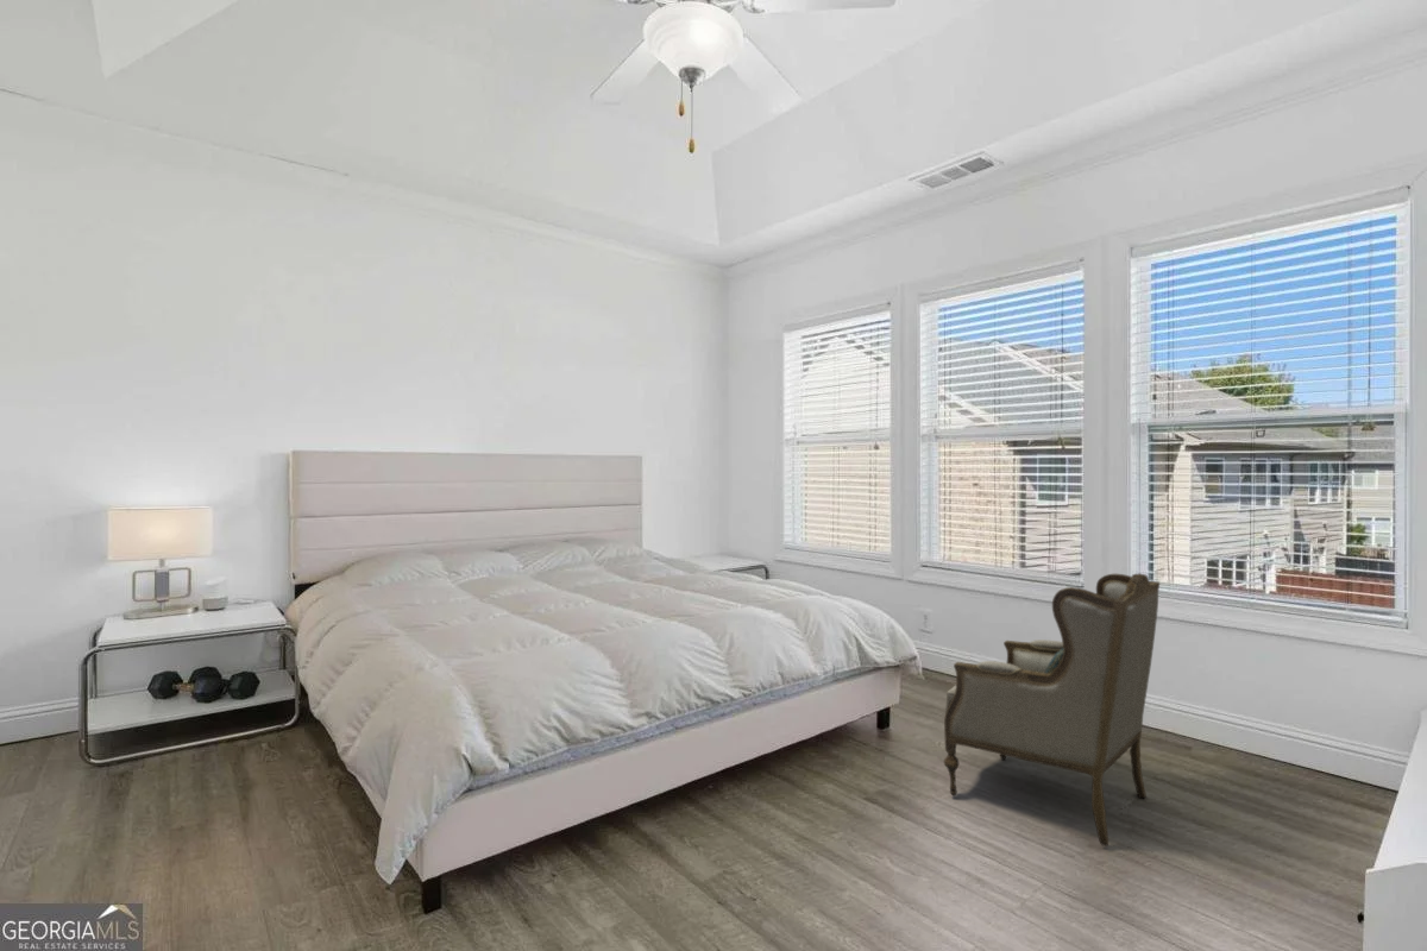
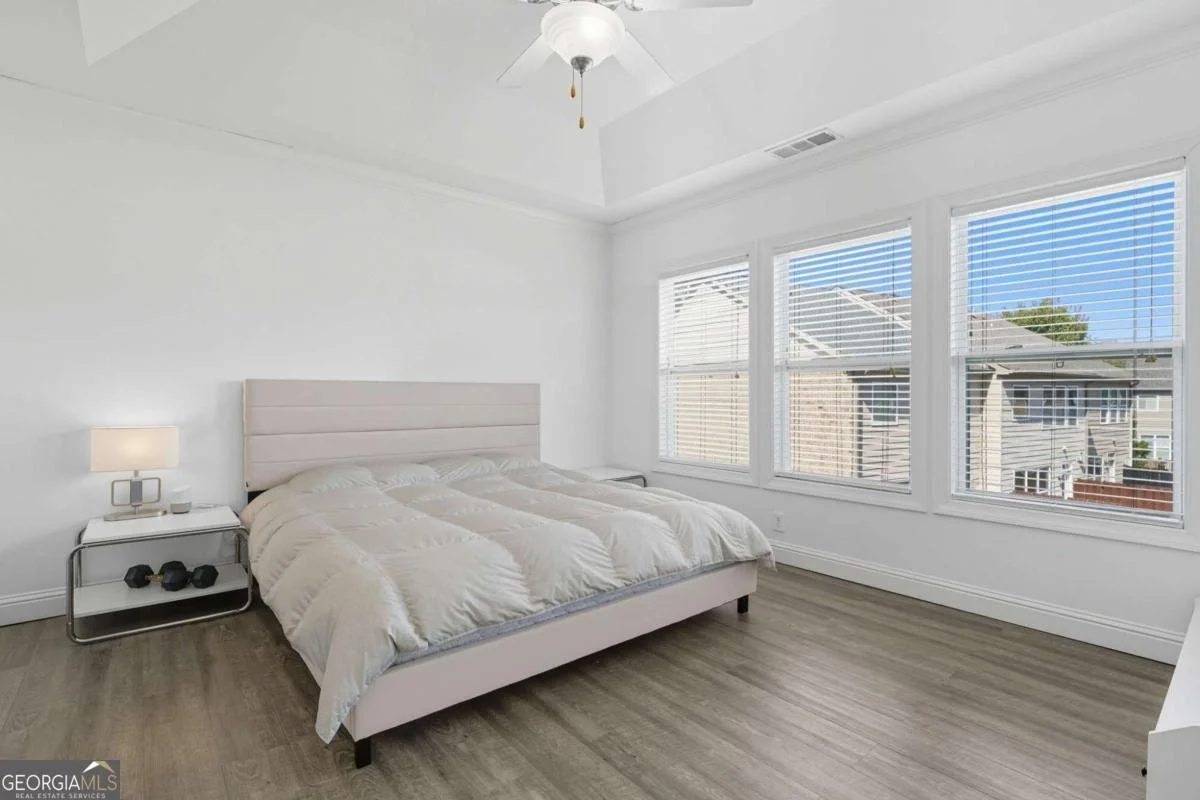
- armchair [943,572,1161,848]
